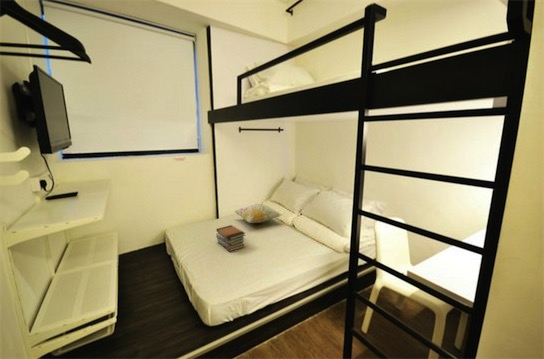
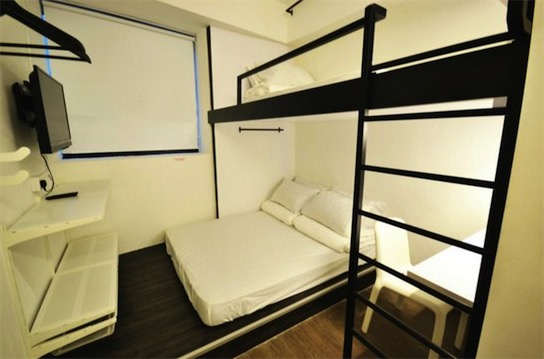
- decorative pillow [233,203,282,224]
- book stack [215,224,246,253]
